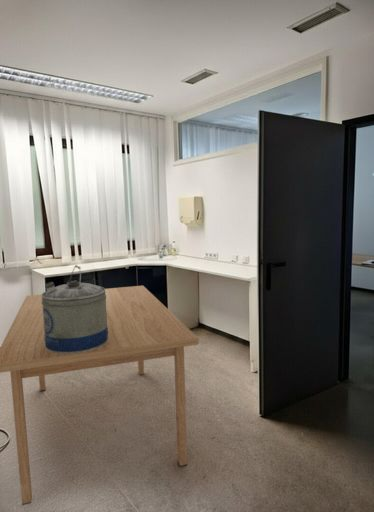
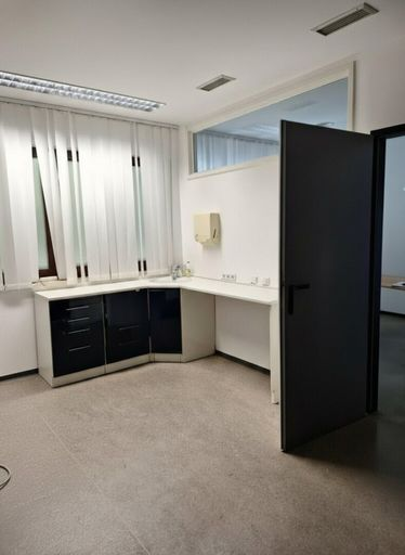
- table [0,285,200,506]
- water jug [41,264,108,354]
